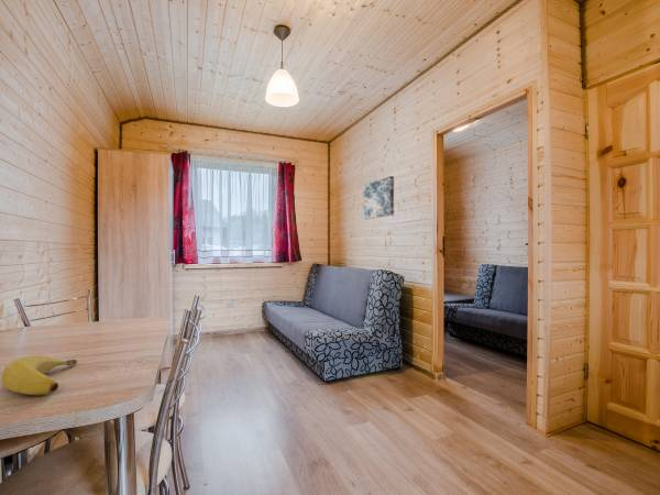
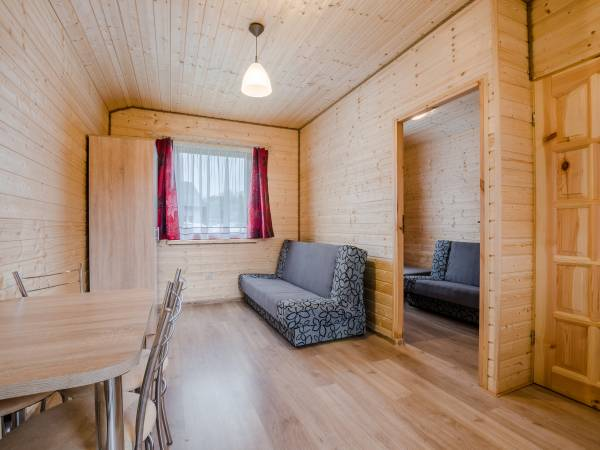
- banana [0,354,78,396]
- wall art [362,175,395,220]
